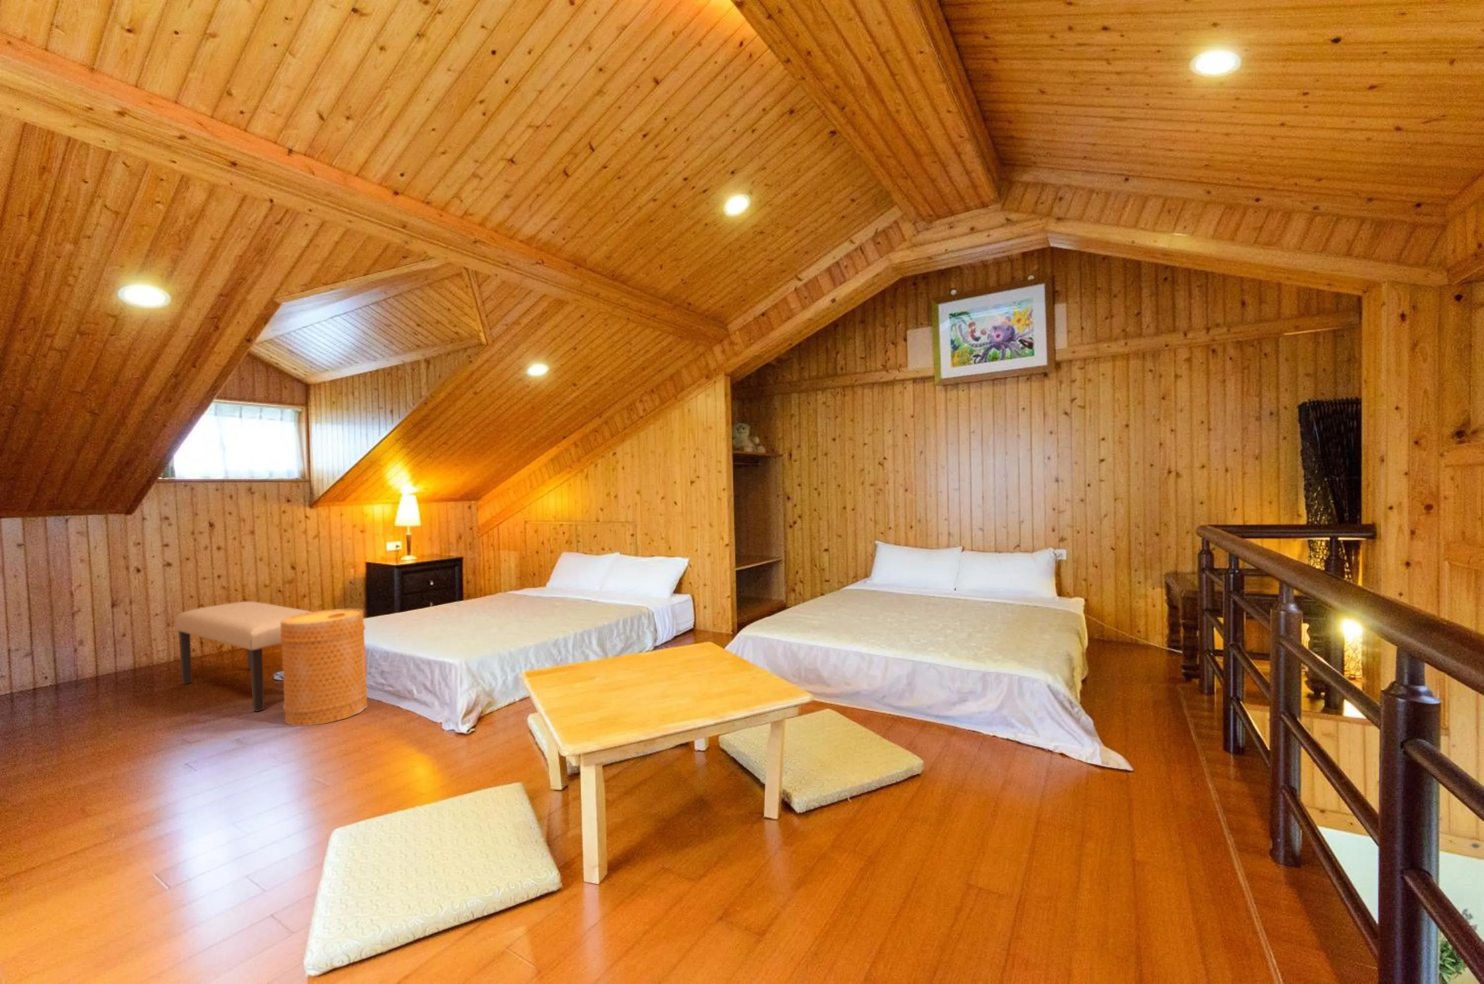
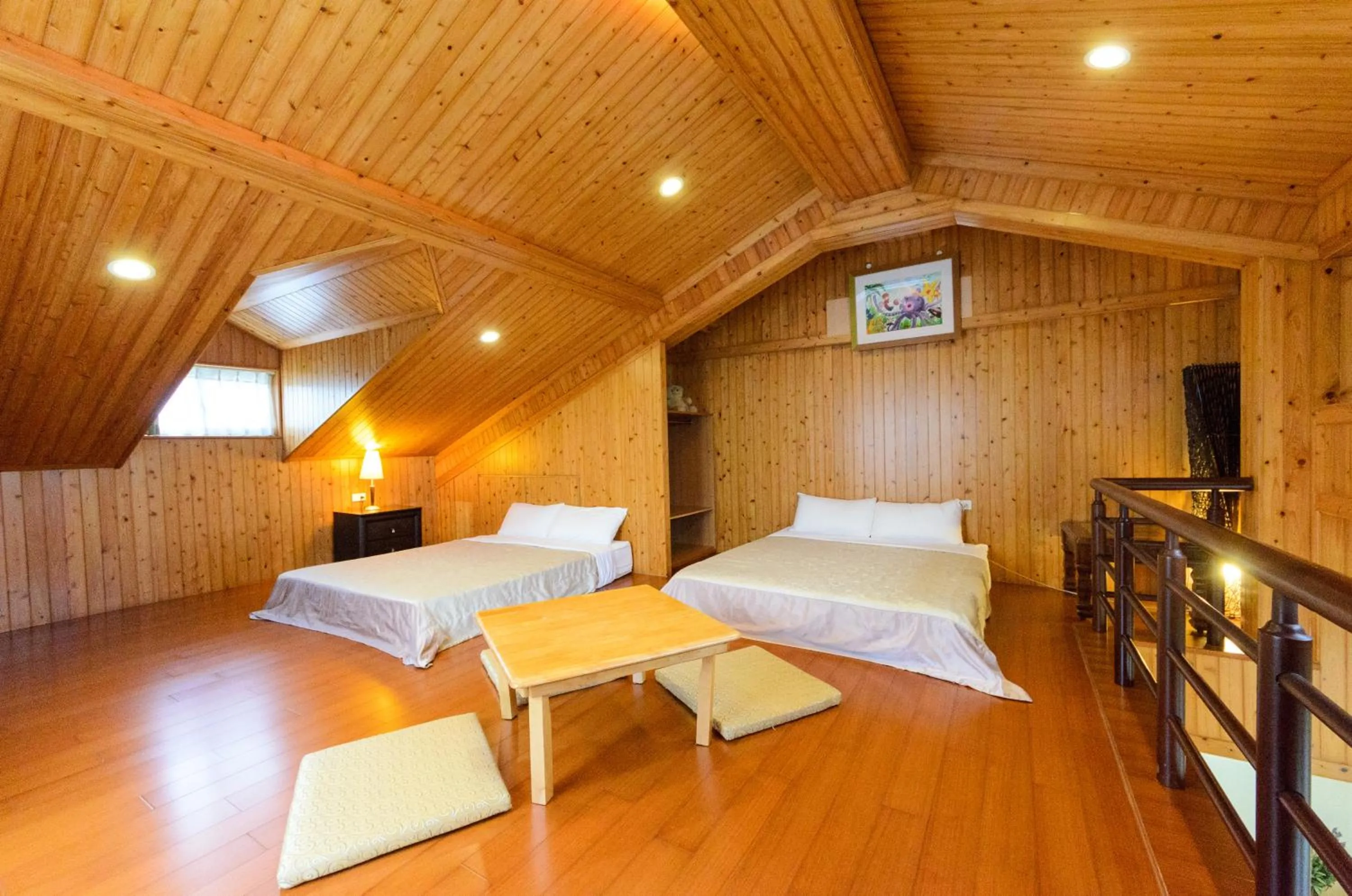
- basket [280,608,369,726]
- bench [175,601,311,713]
